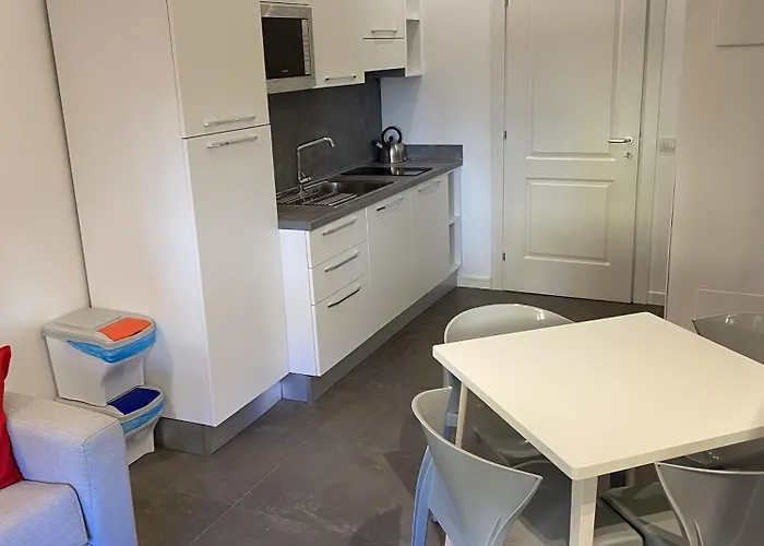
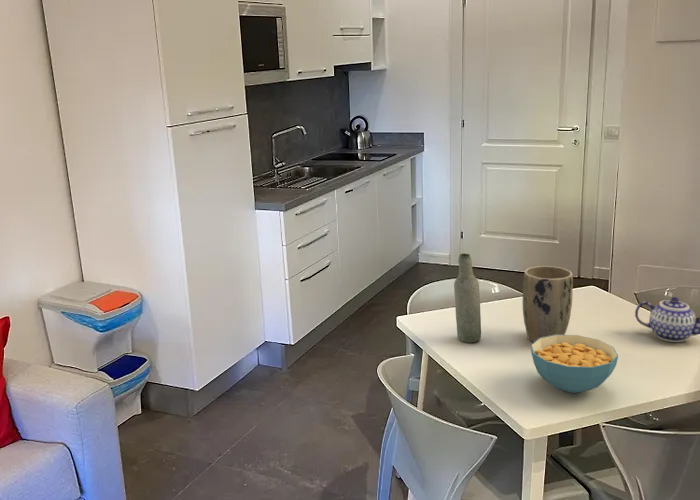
+ teapot [634,296,700,343]
+ plant pot [522,265,574,343]
+ bottle [453,252,482,344]
+ cereal bowl [530,334,619,394]
